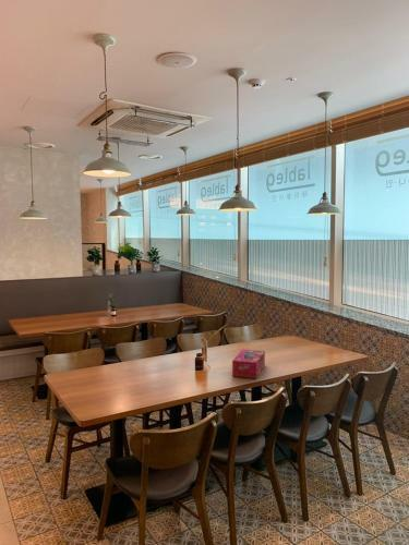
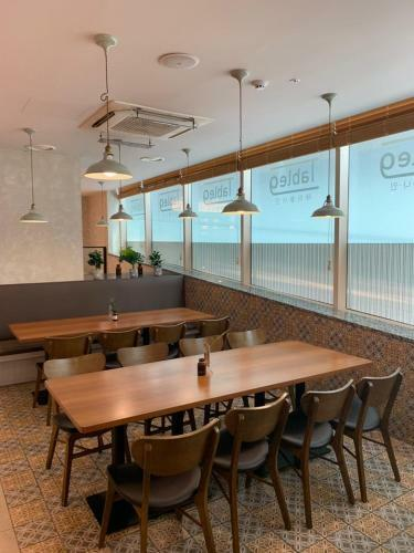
- tissue box [231,349,266,379]
